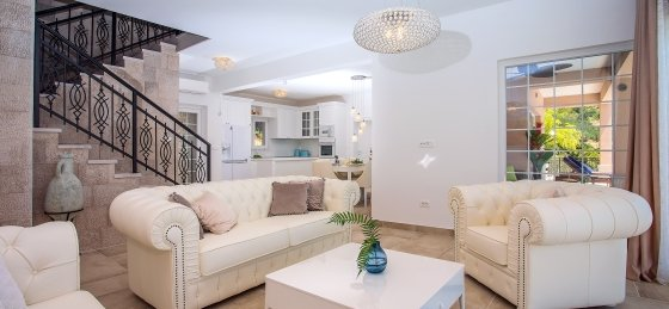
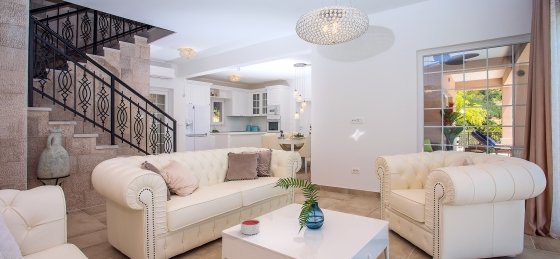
+ candle [240,218,261,236]
